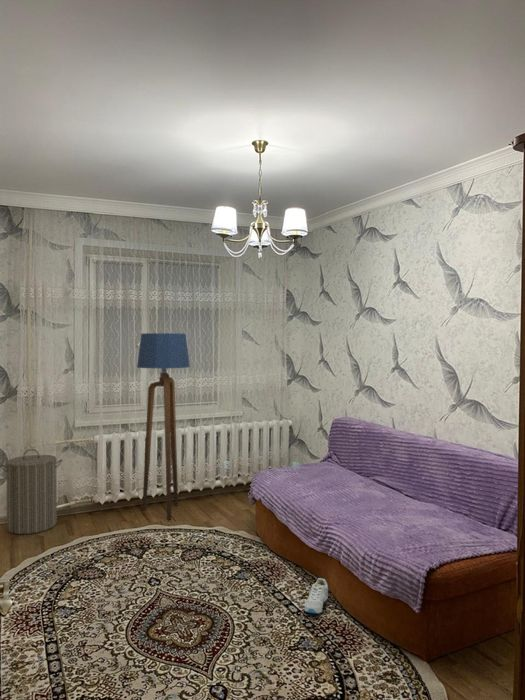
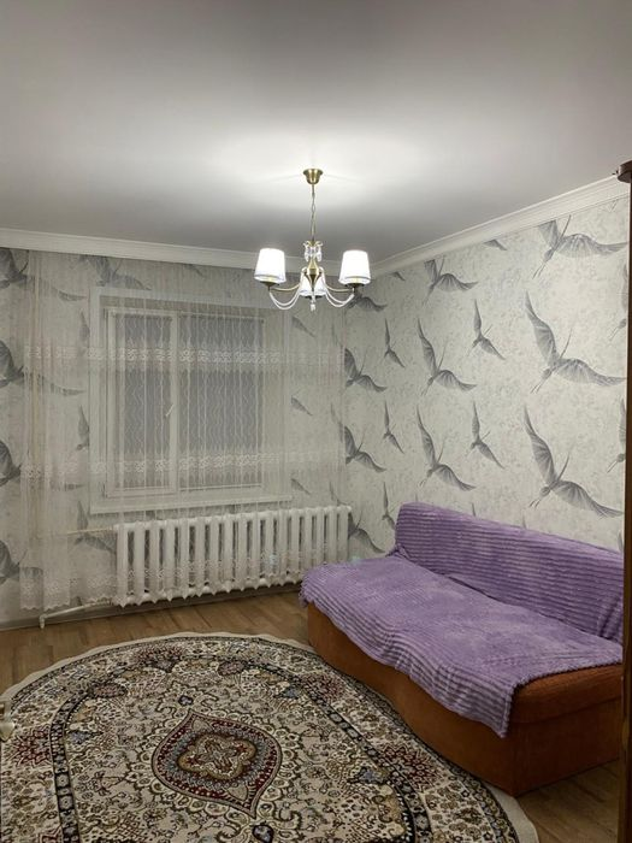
- laundry hamper [0,448,64,535]
- floor lamp [136,332,191,521]
- sneaker [303,577,329,614]
